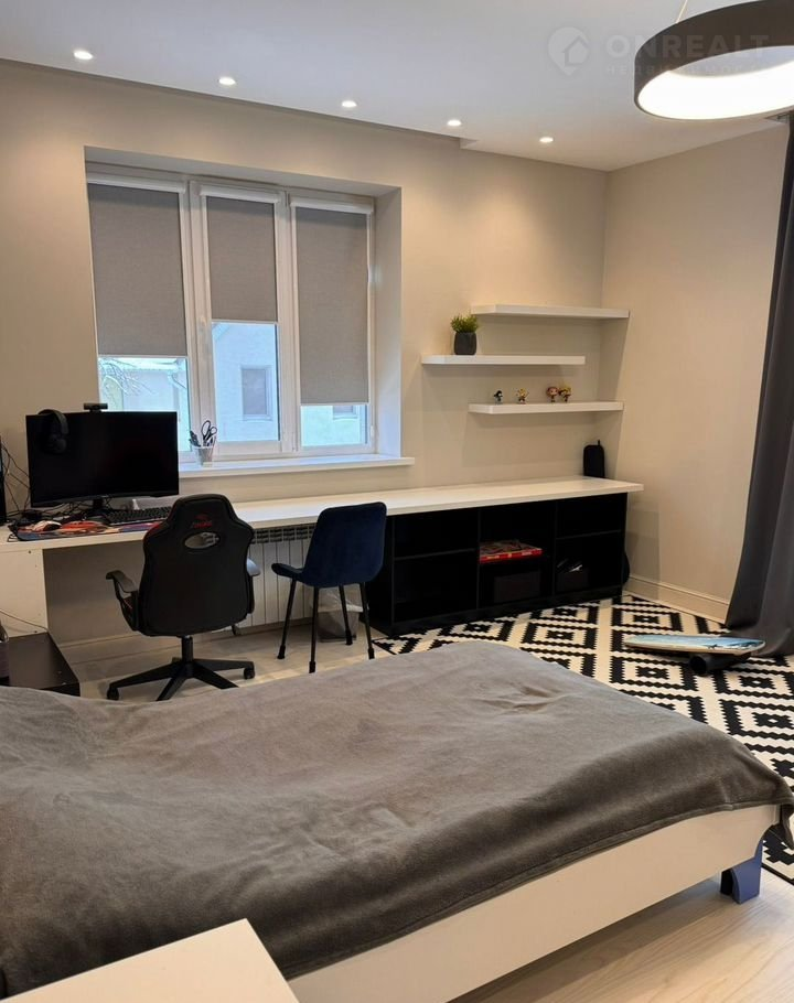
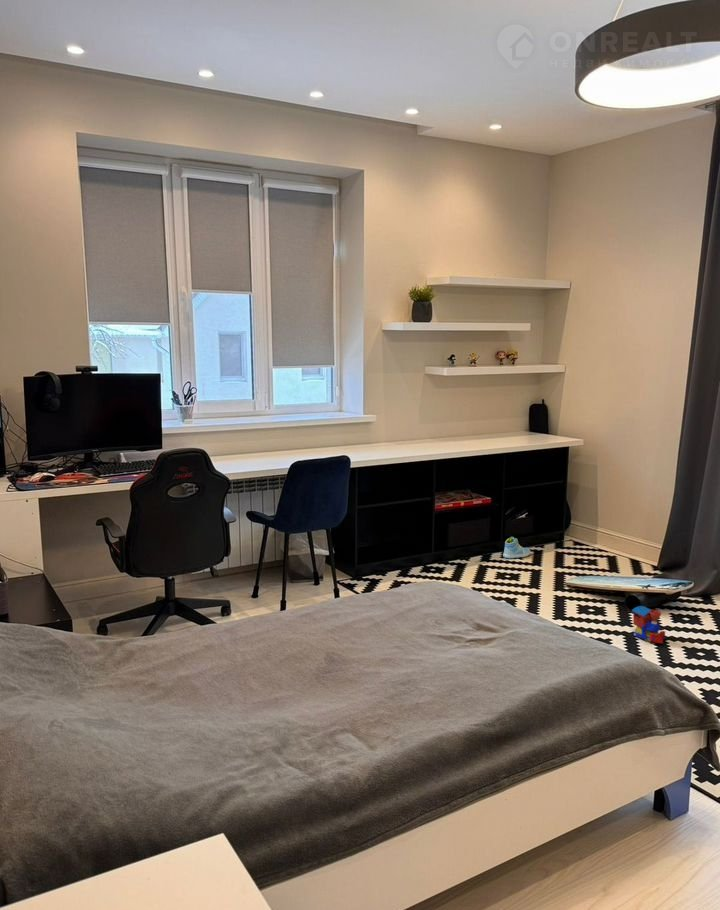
+ sneaker [502,536,531,559]
+ toy train [631,605,667,644]
